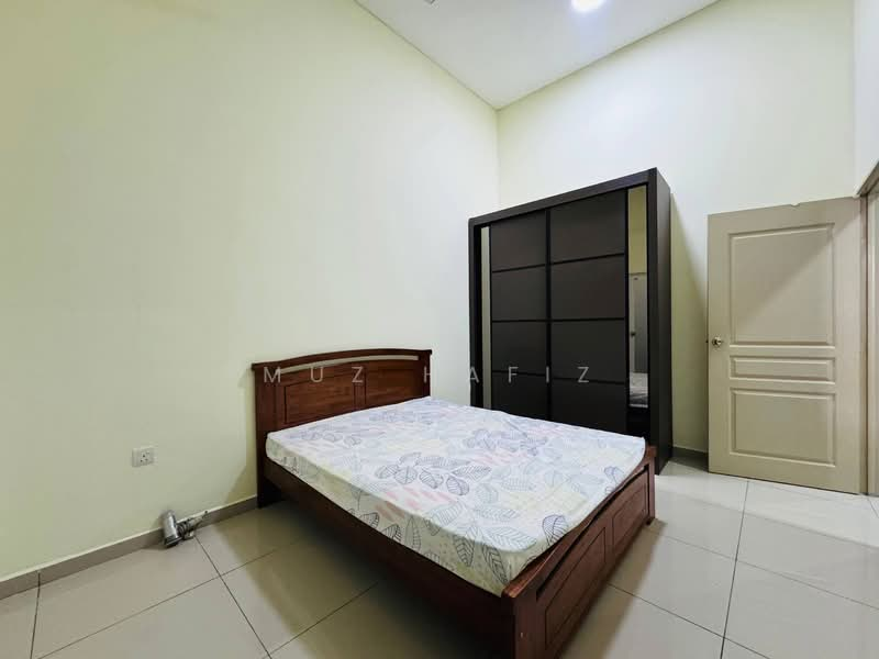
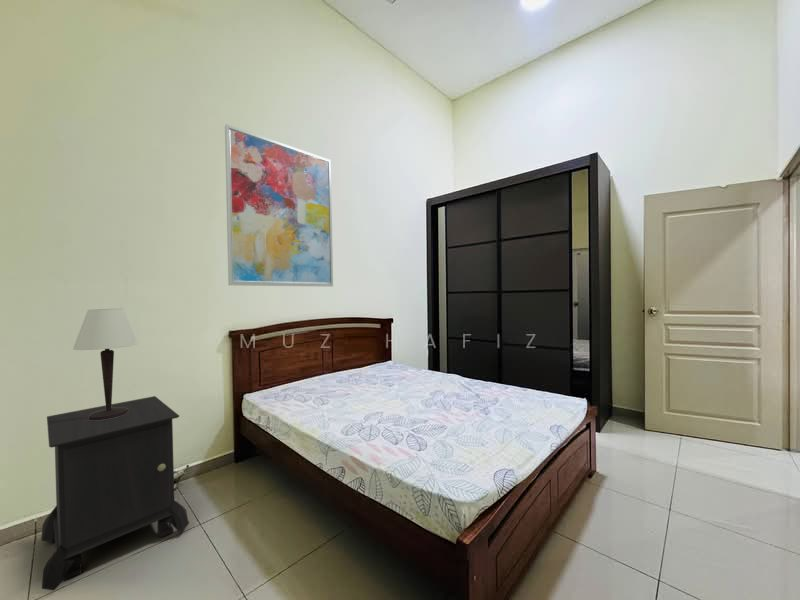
+ nightstand [40,395,190,591]
+ table lamp [72,308,139,420]
+ wall art [224,123,334,288]
